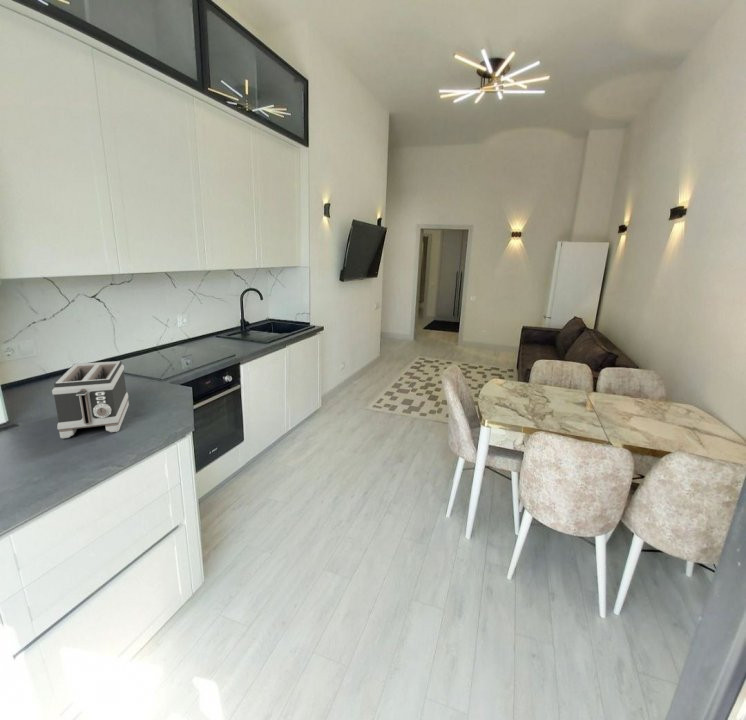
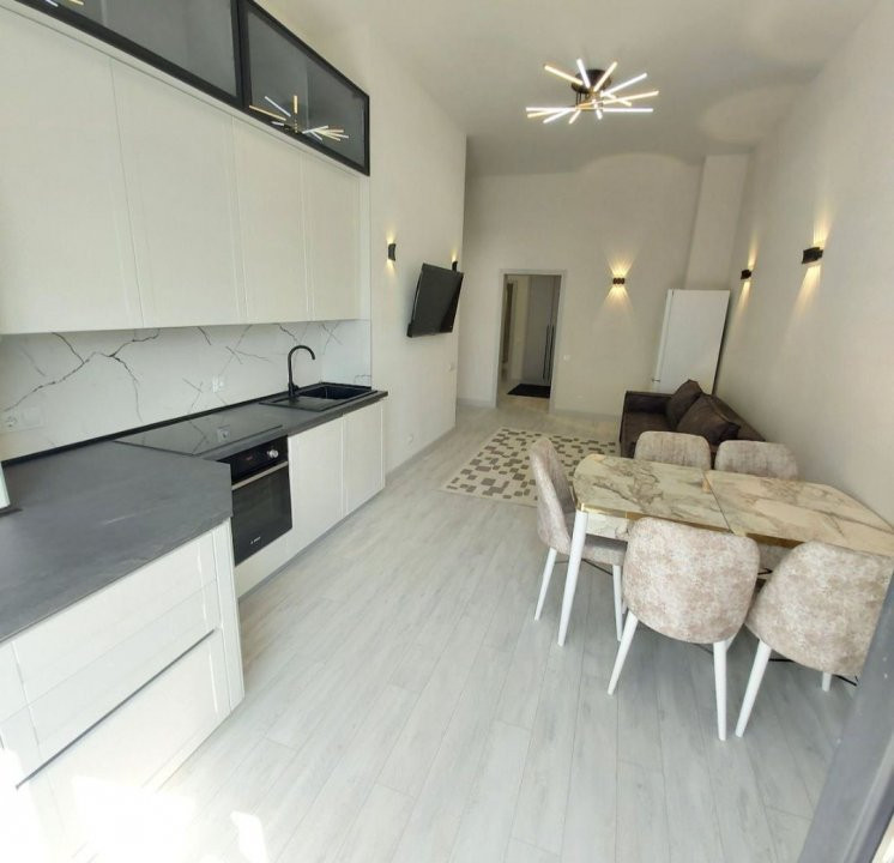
- toaster [51,360,130,439]
